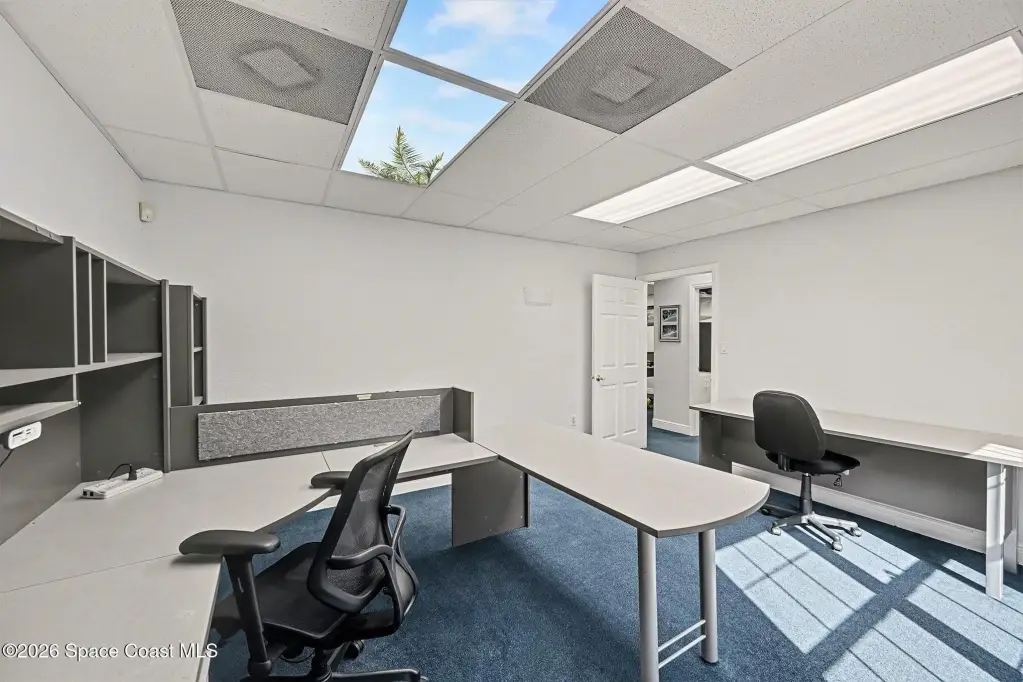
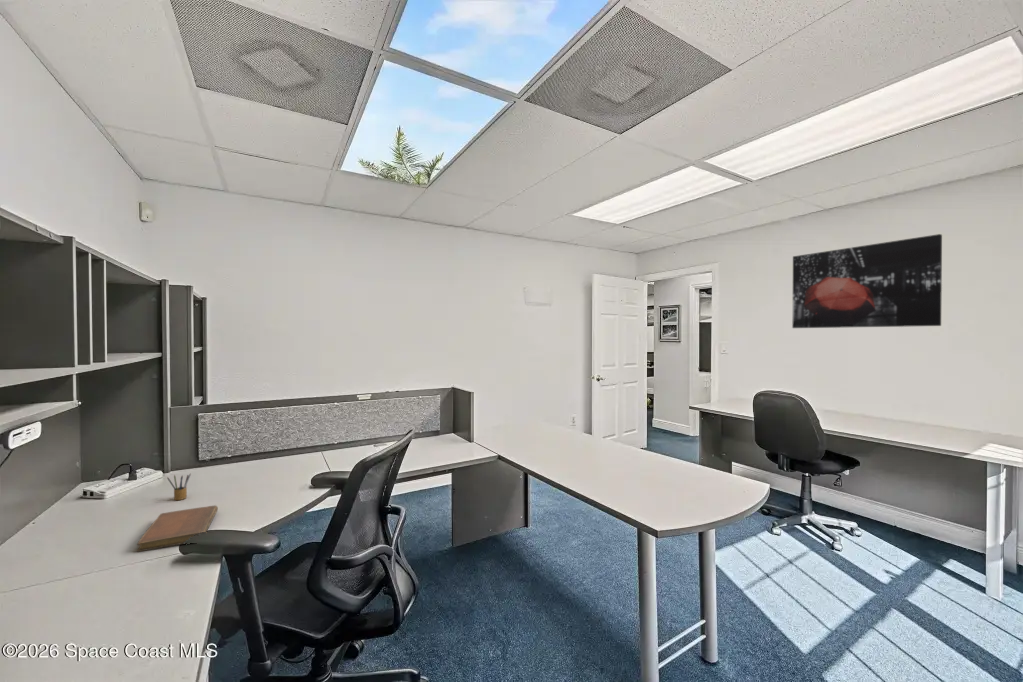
+ pencil box [166,472,192,501]
+ wall art [791,233,943,329]
+ notebook [136,504,219,553]
